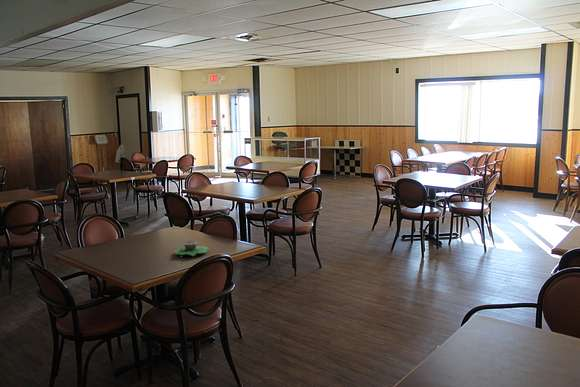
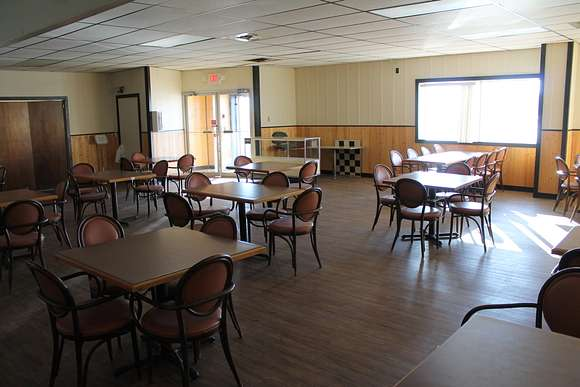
- succulent planter [174,239,211,257]
